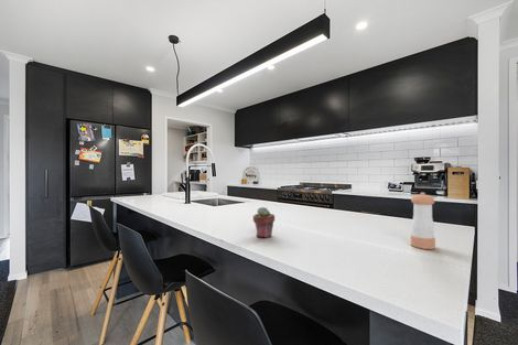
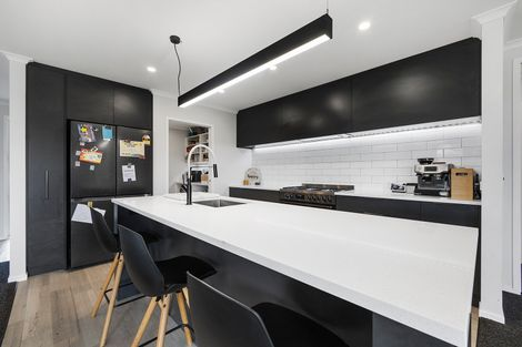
- pepper shaker [410,192,436,250]
- potted succulent [251,206,276,238]
